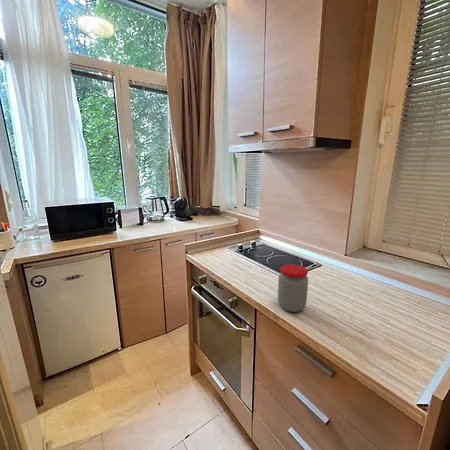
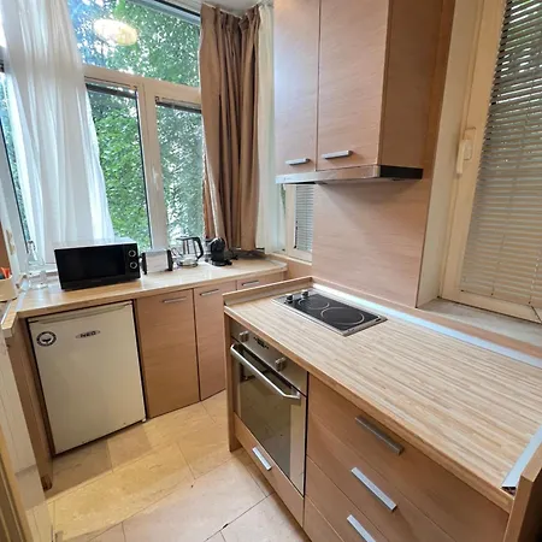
- jar [277,263,309,313]
